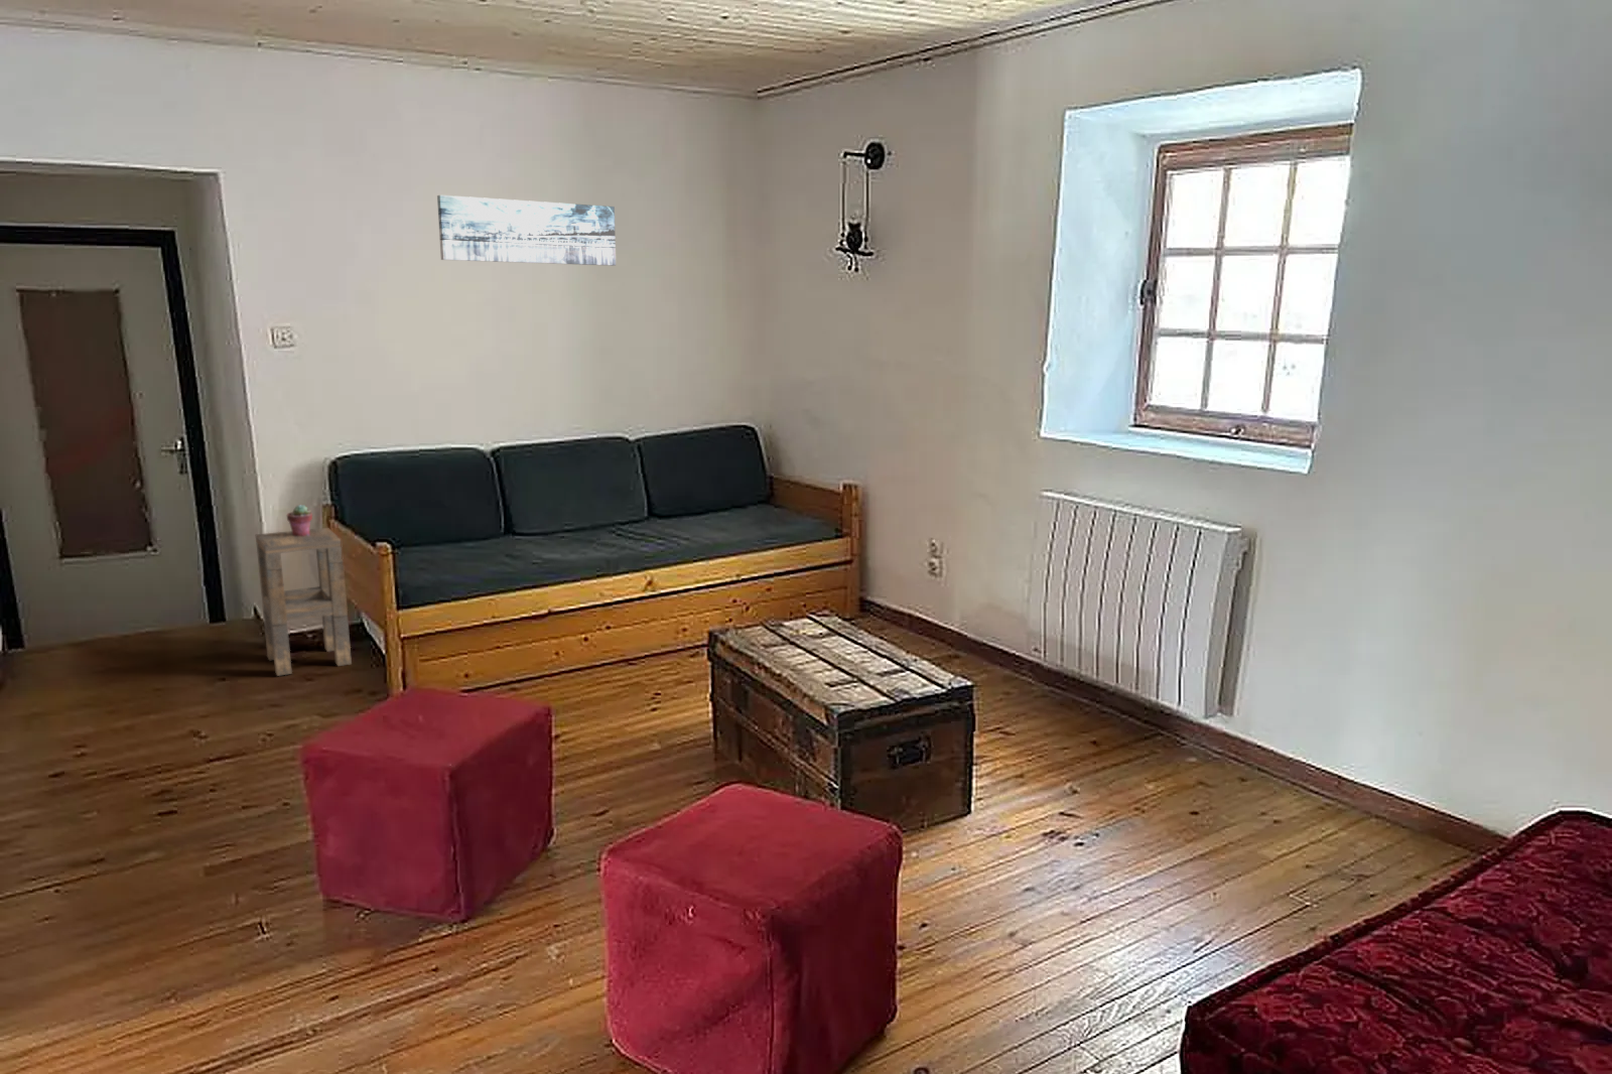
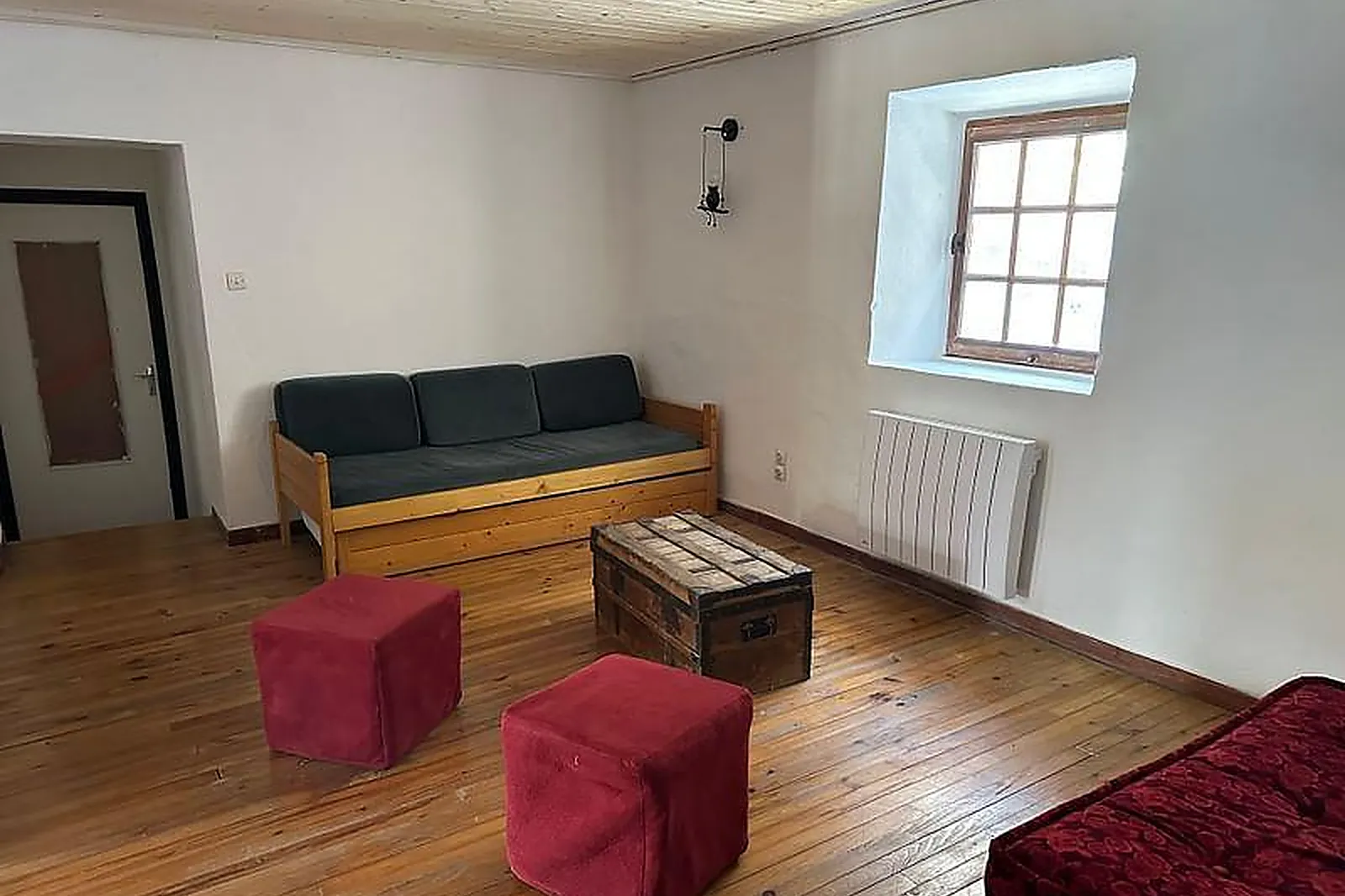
- side table [255,527,352,677]
- wall art [436,194,616,267]
- potted succulent [286,503,313,536]
